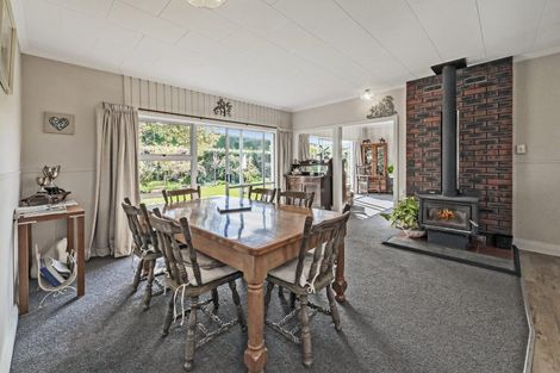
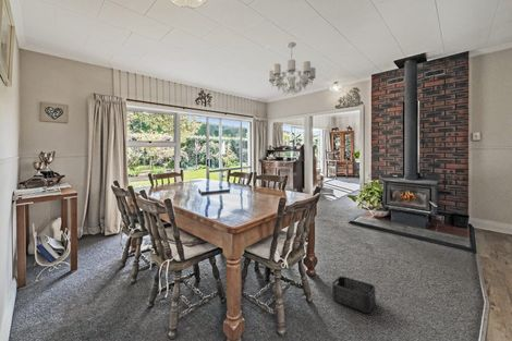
+ storage bin [331,276,377,314]
+ chandelier [268,41,317,96]
